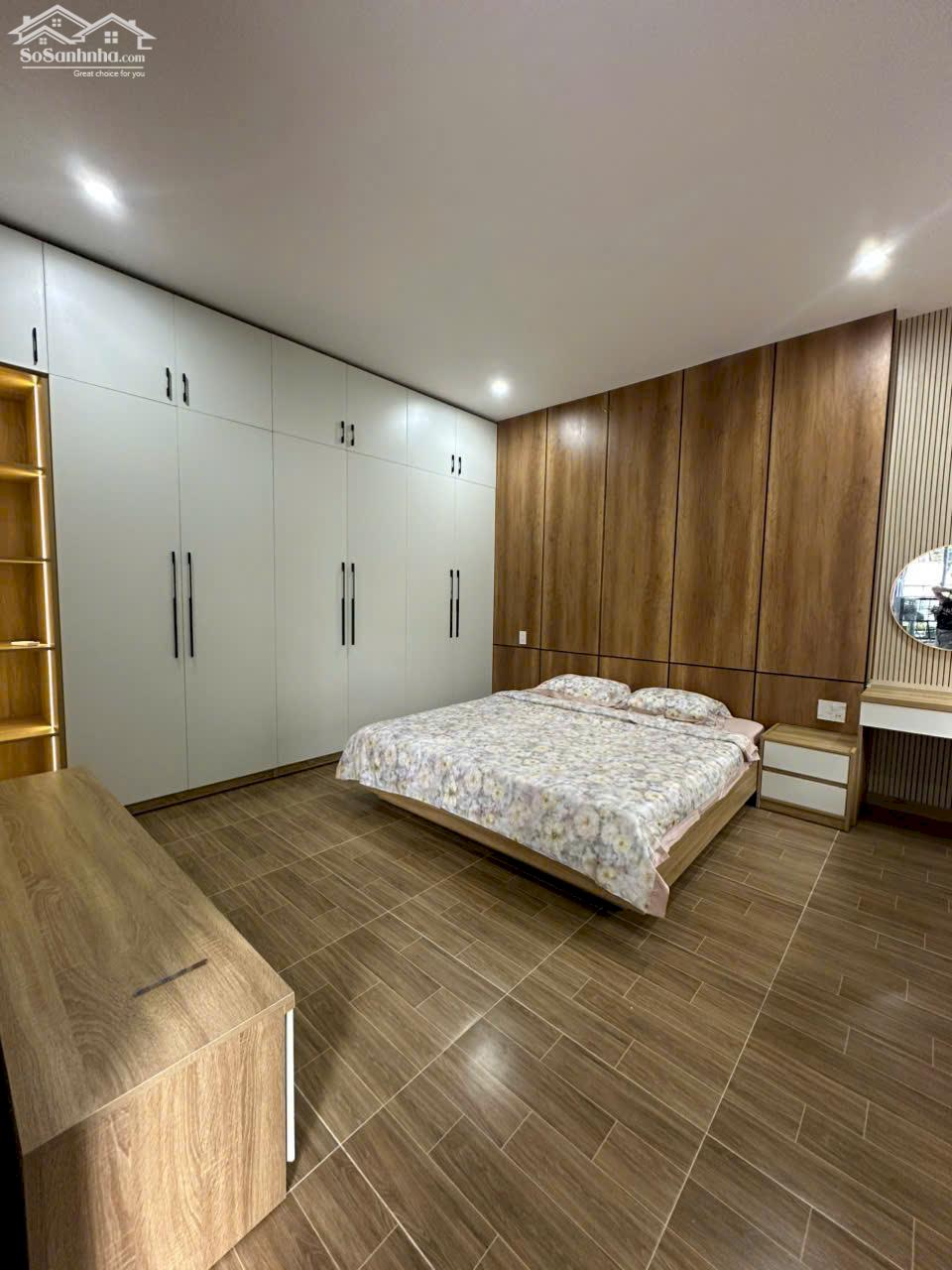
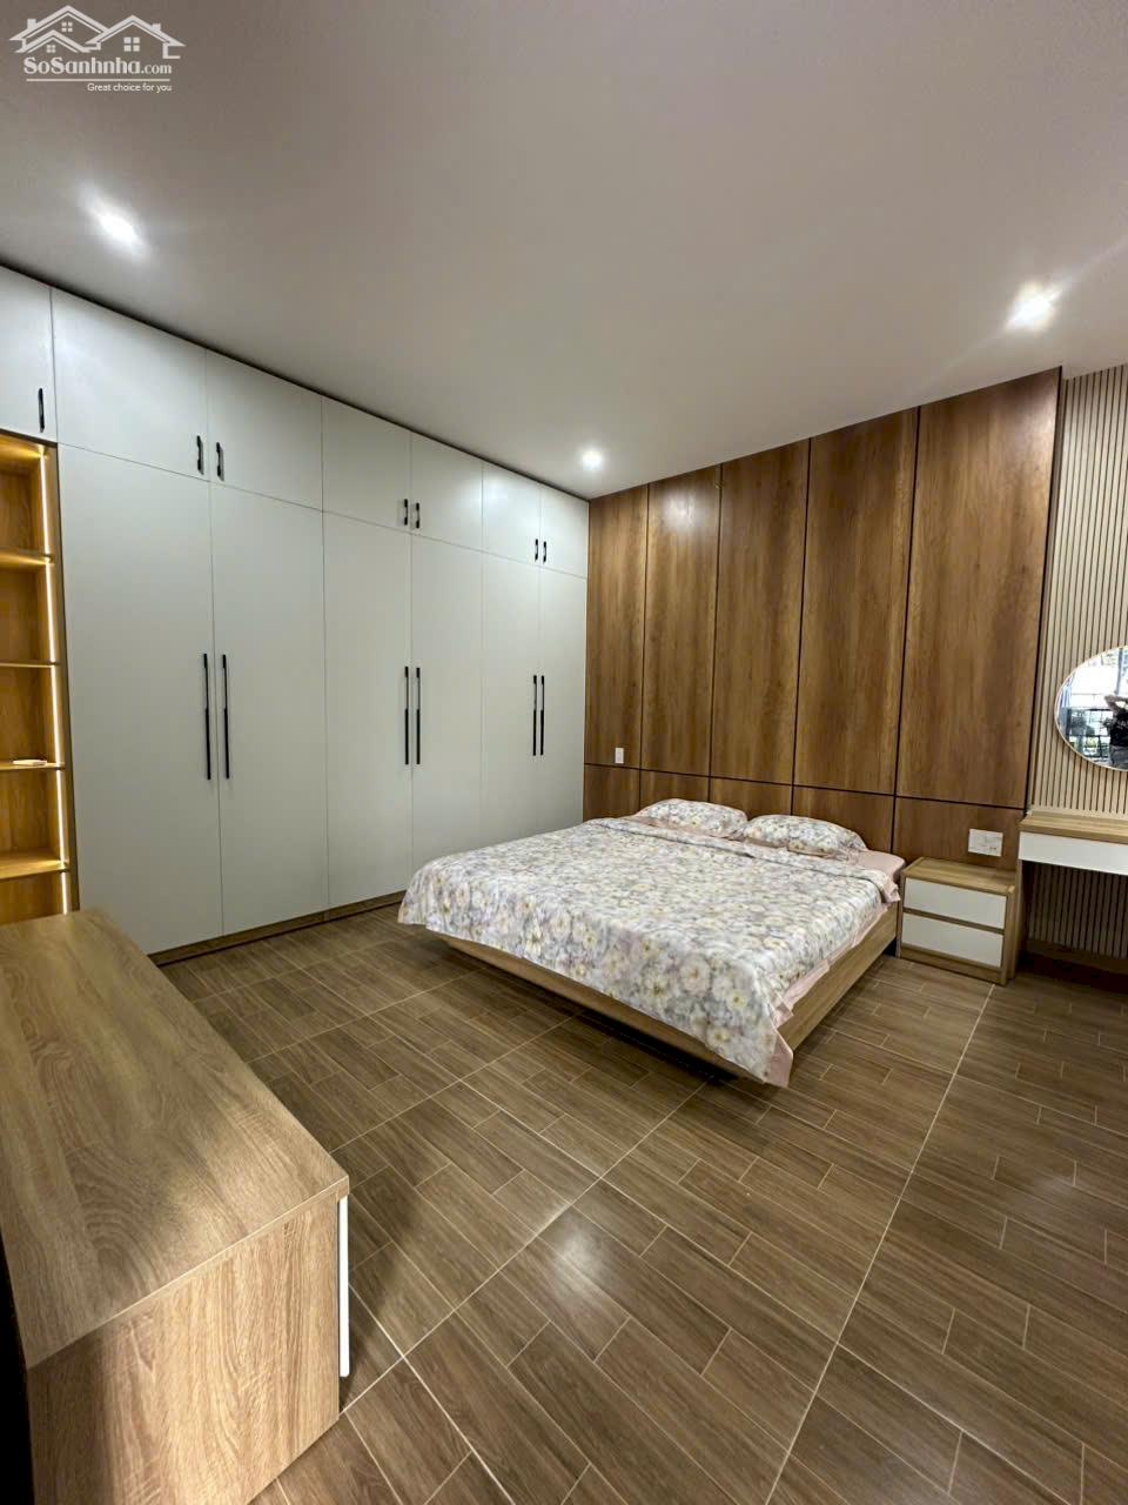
- pen [132,956,209,996]
